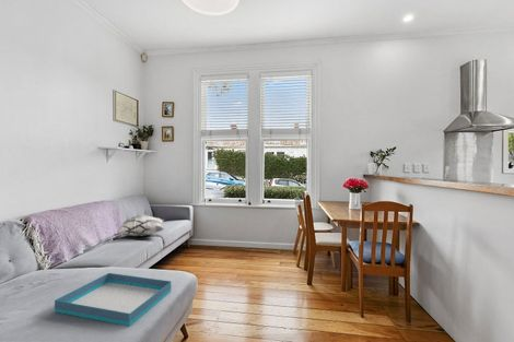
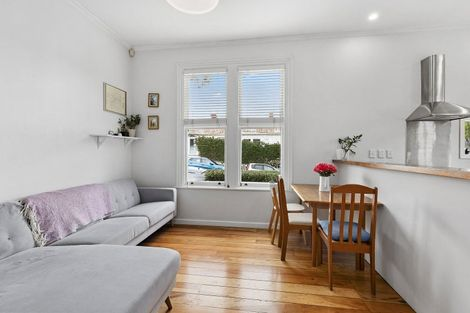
- decorative pillow [116,214,165,237]
- tray [54,272,172,328]
